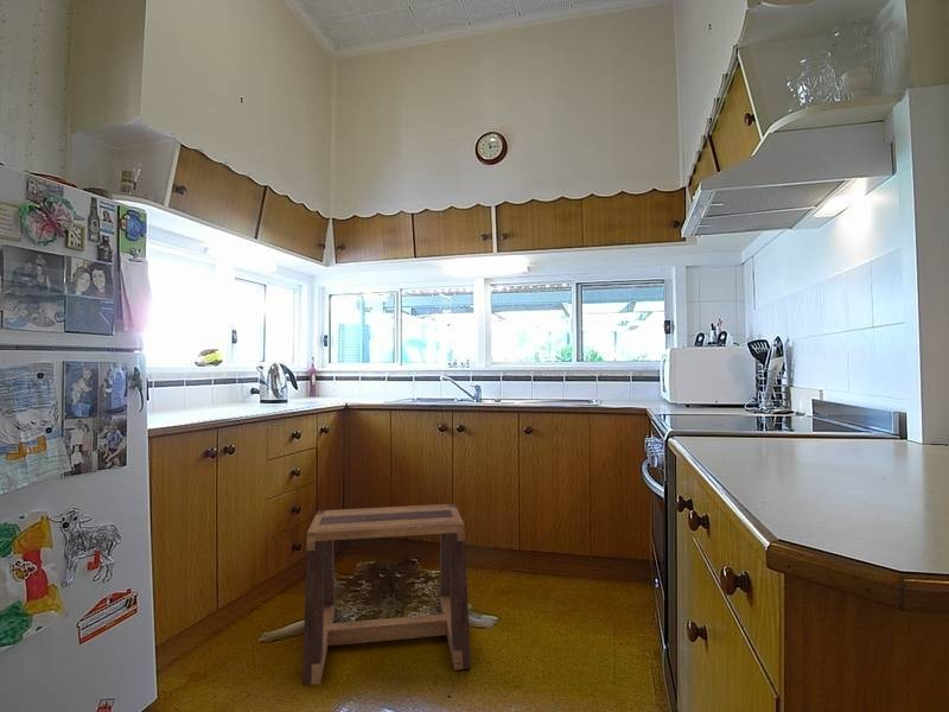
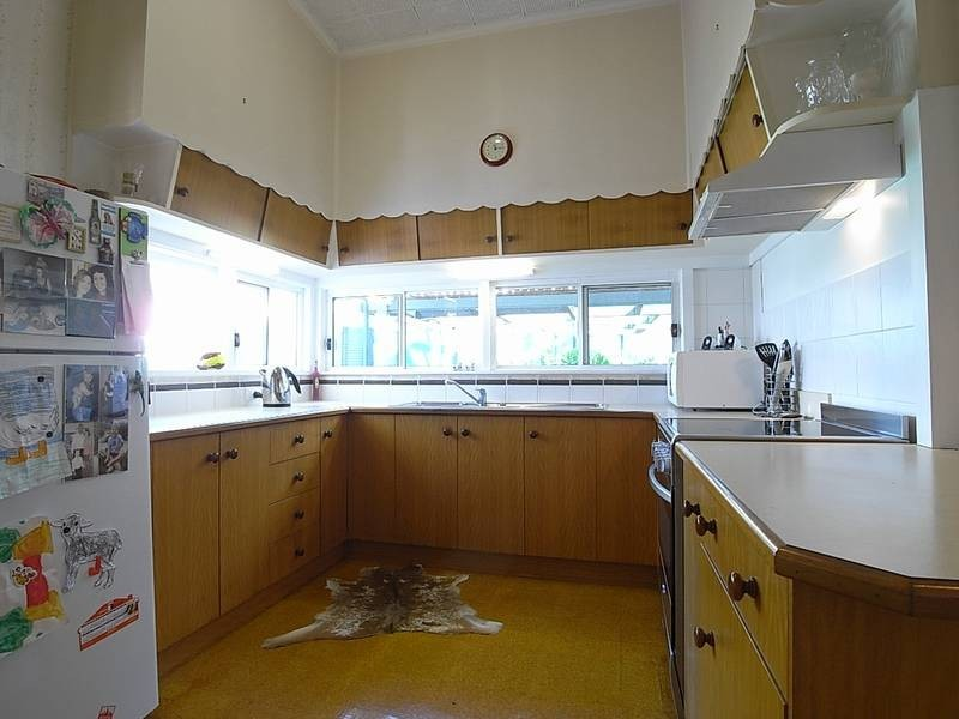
- stool [301,503,472,686]
